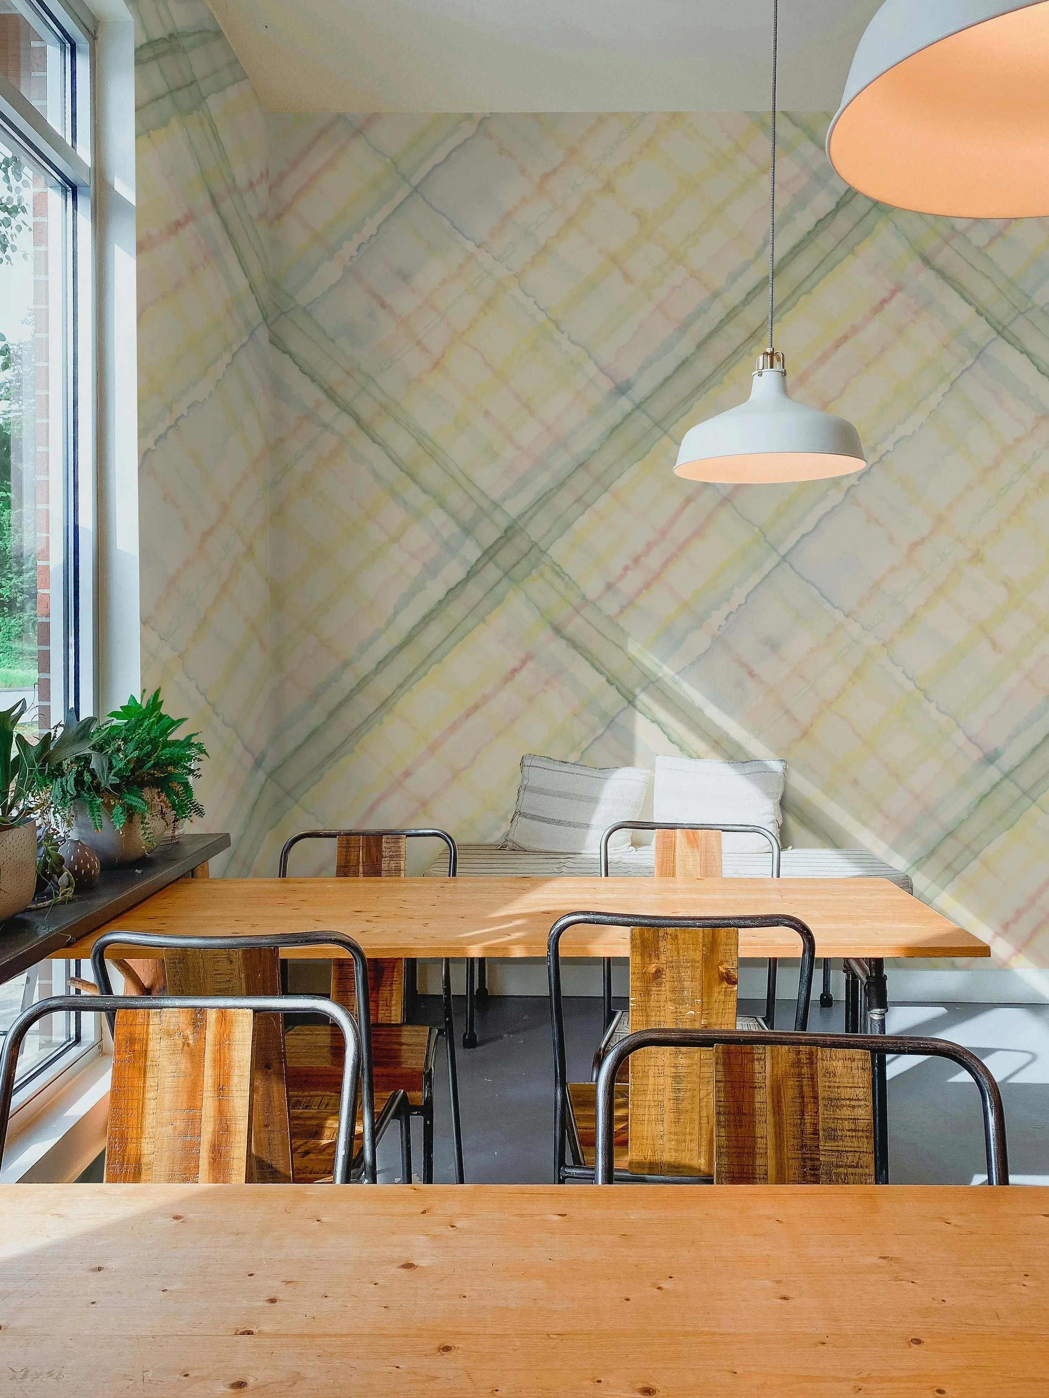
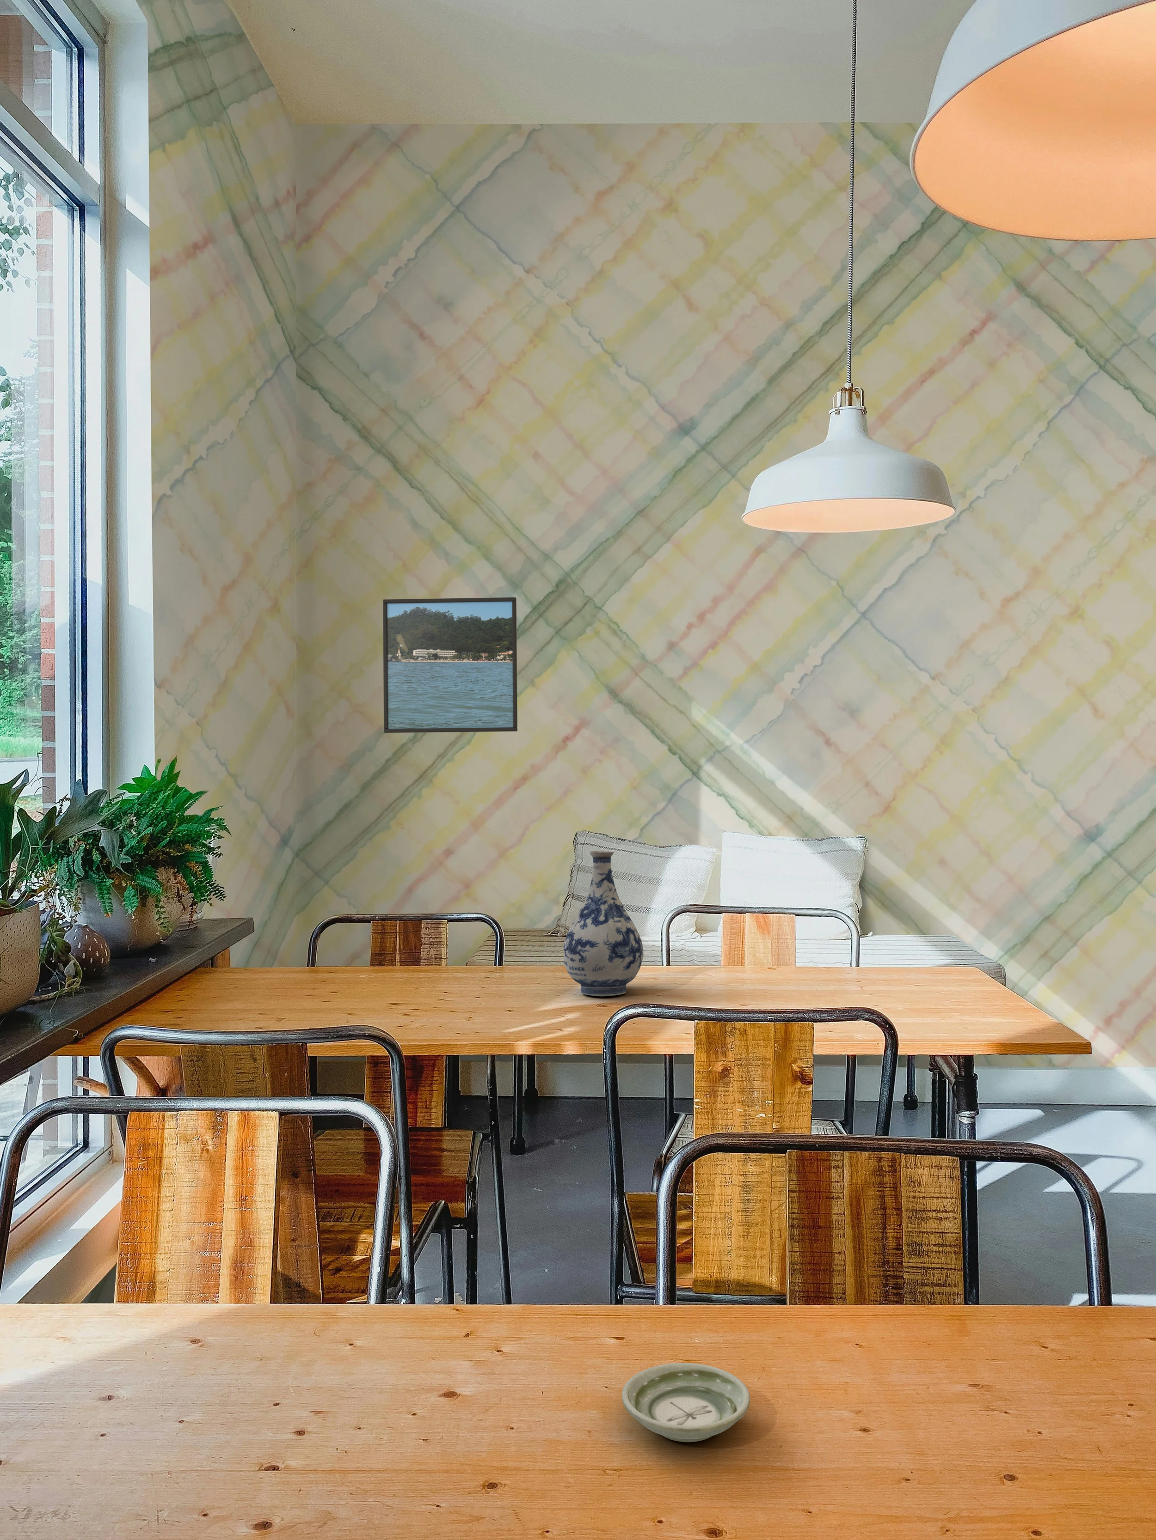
+ vase [563,851,644,998]
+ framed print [382,597,517,733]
+ saucer [622,1363,750,1443]
